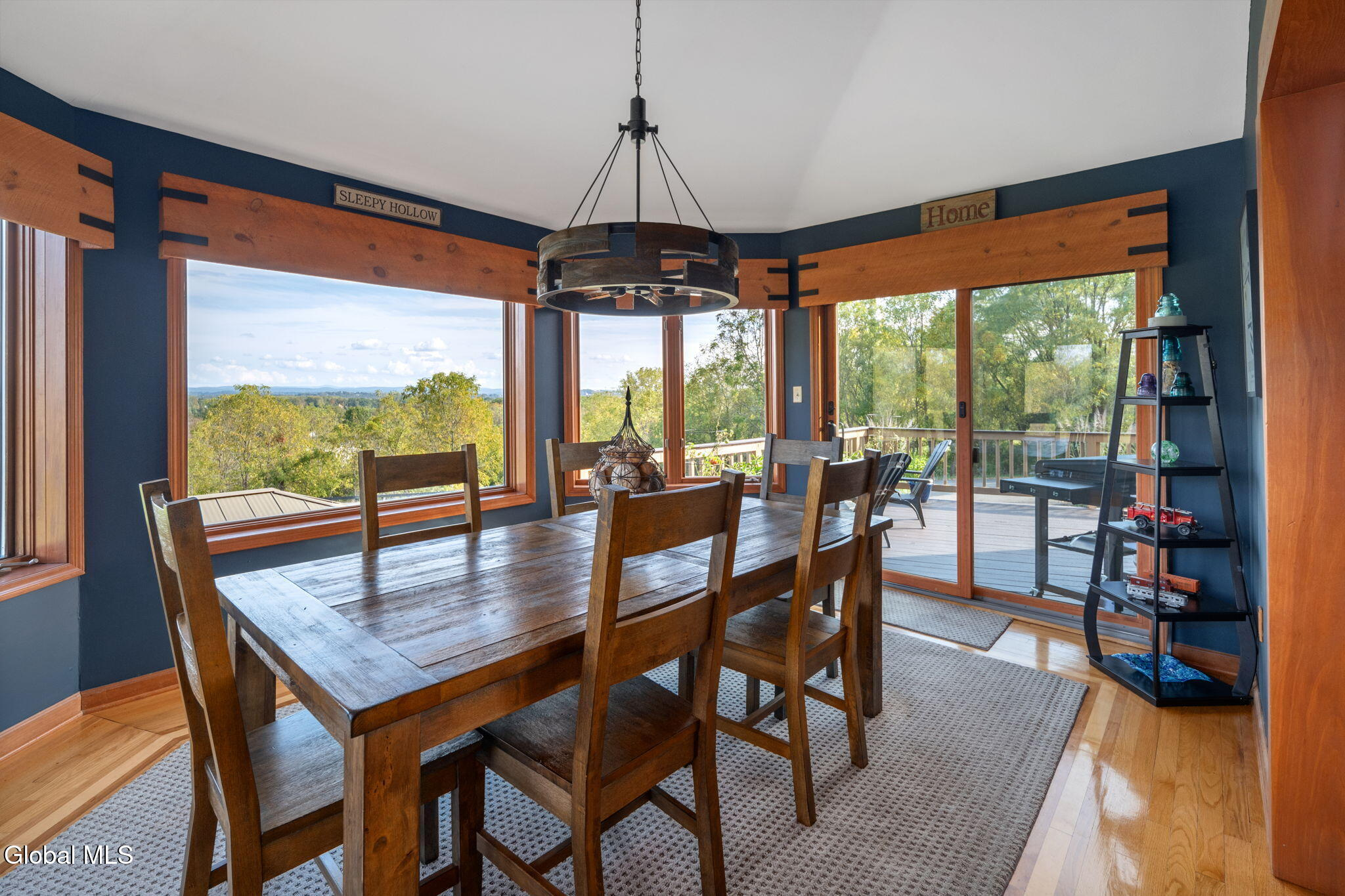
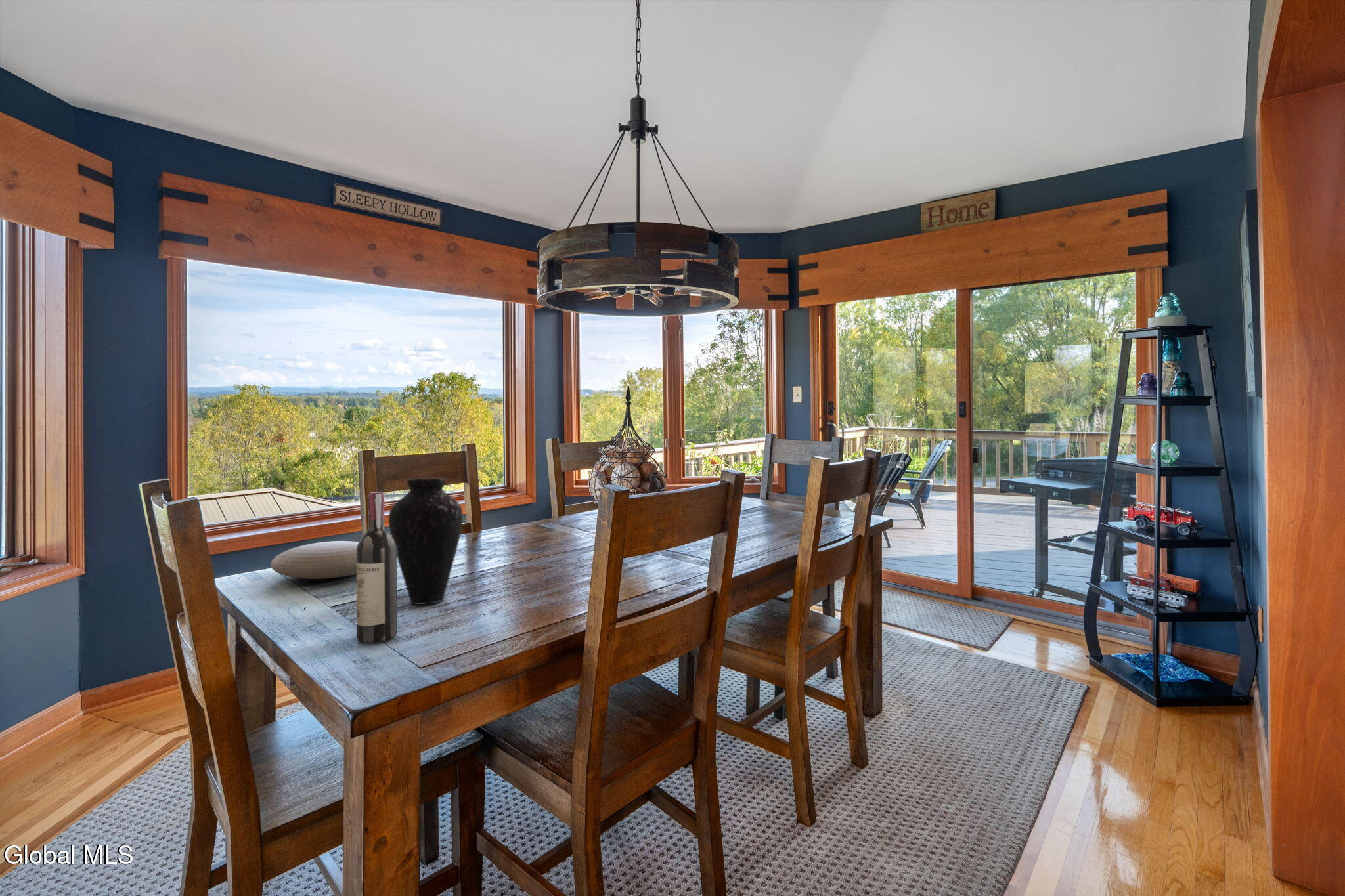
+ vase [387,478,464,605]
+ plate [270,540,359,580]
+ wine bottle [356,491,398,643]
